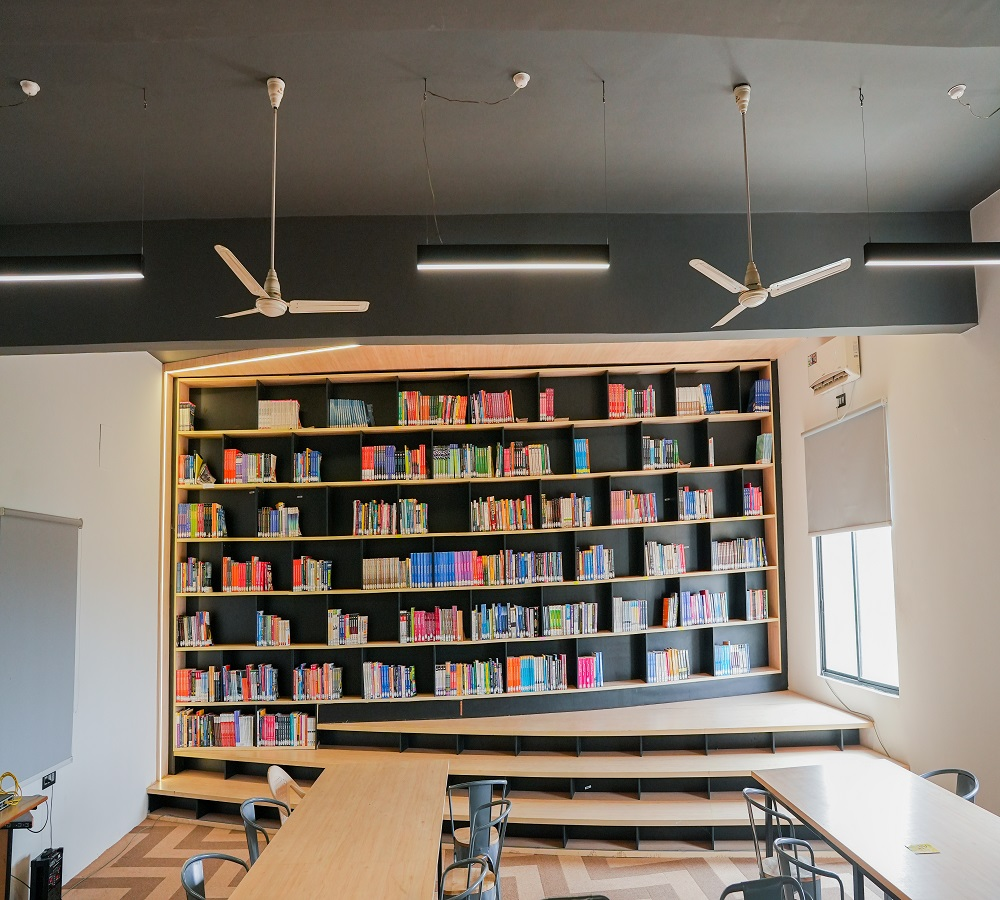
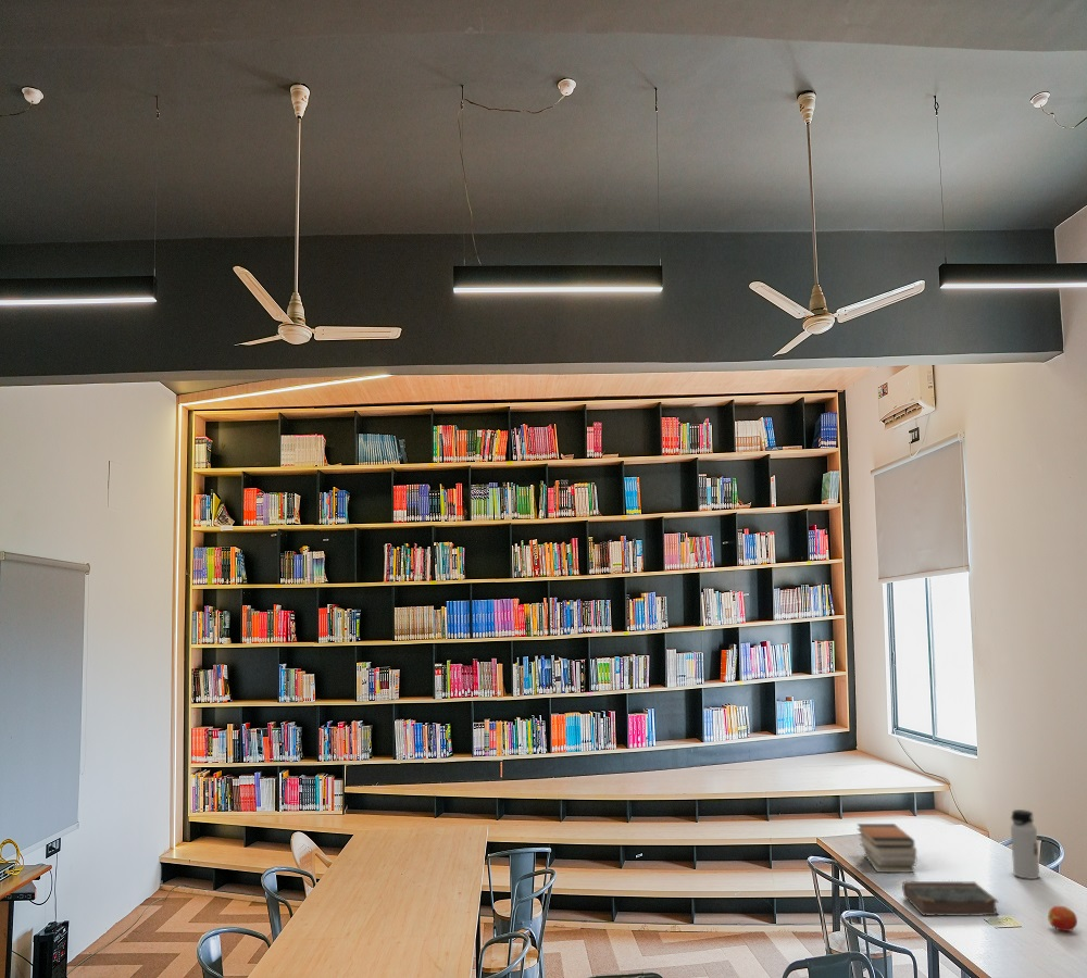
+ water bottle [1010,808,1040,880]
+ apple [1047,905,1078,932]
+ book [901,880,1000,917]
+ book stack [855,823,917,874]
